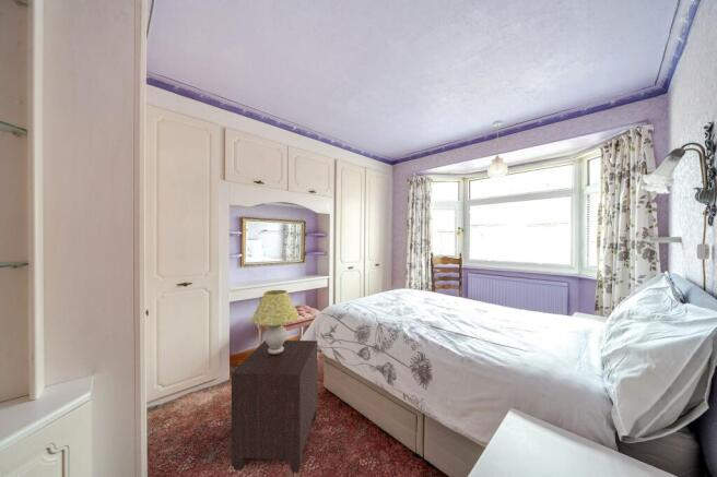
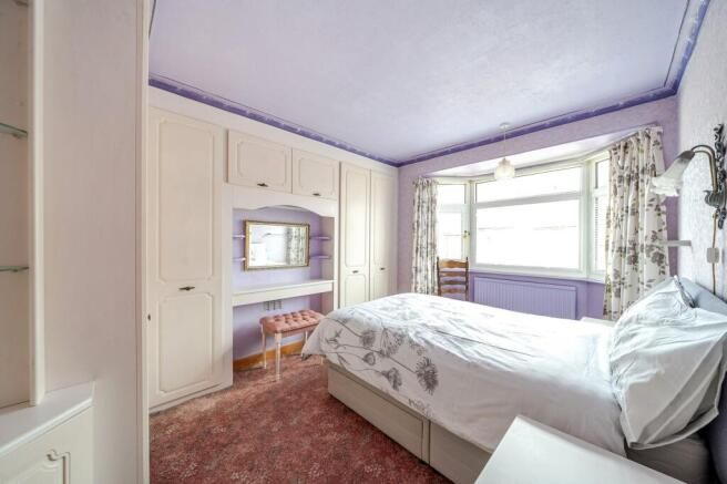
- table lamp [250,289,301,354]
- nightstand [231,339,318,474]
